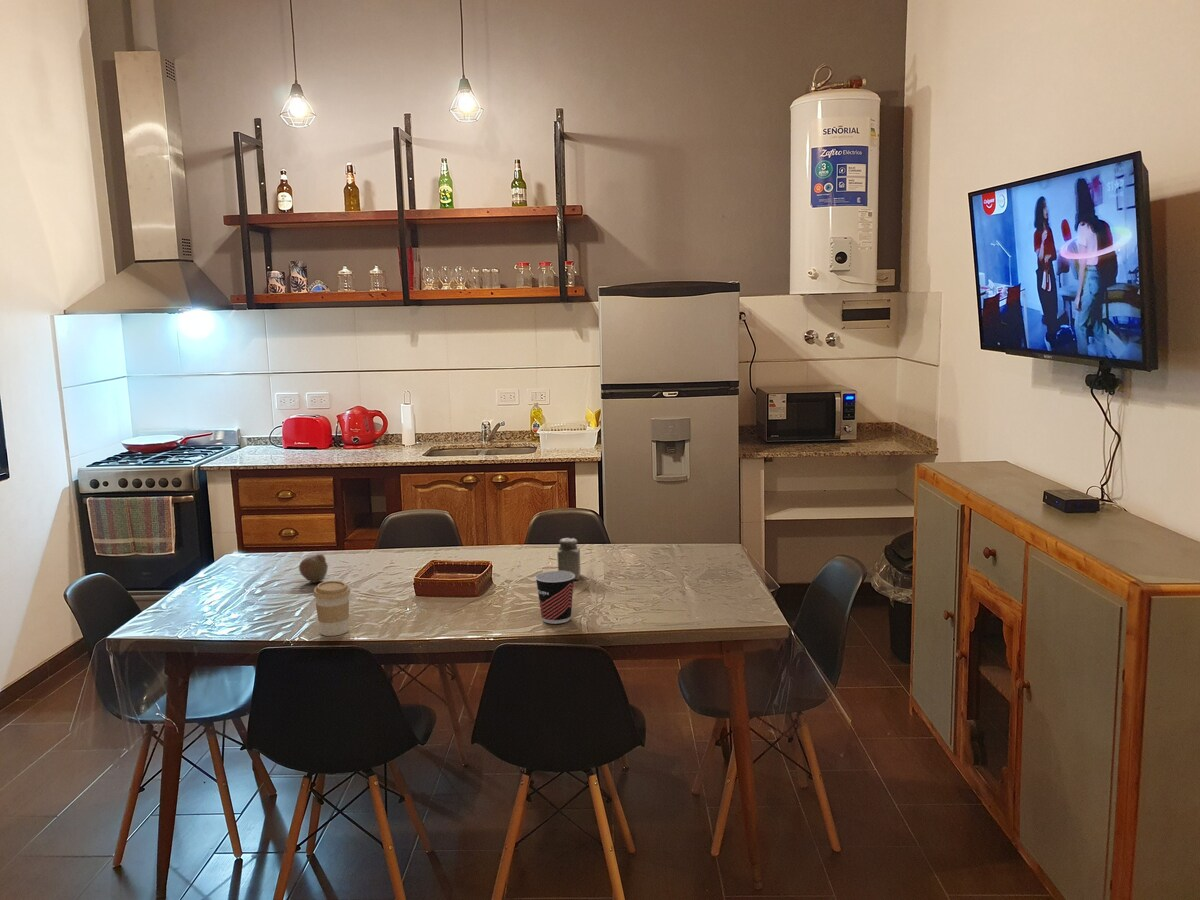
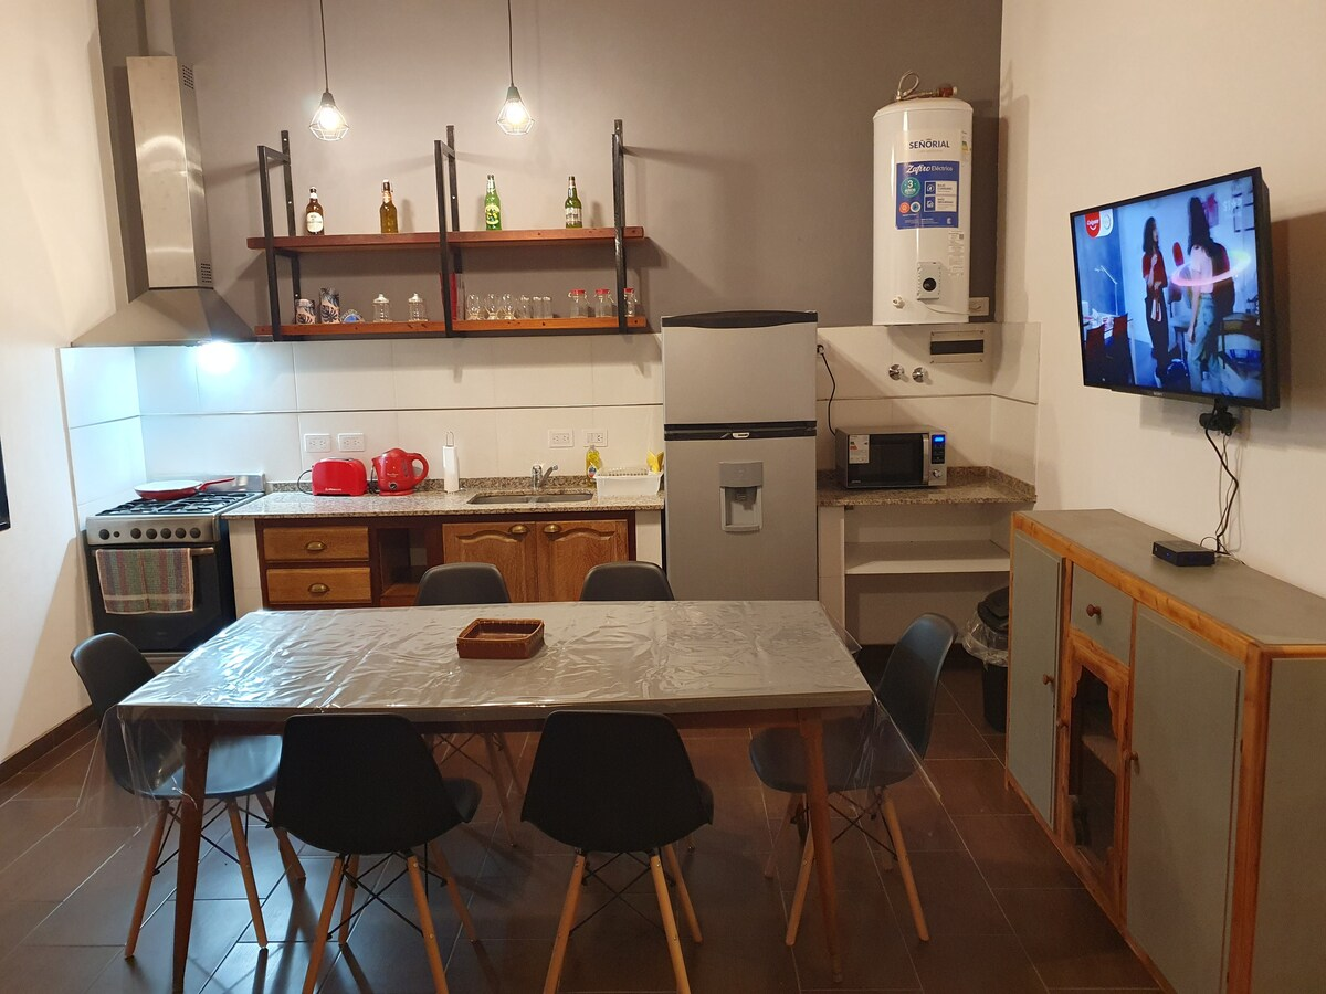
- salt shaker [556,537,581,581]
- coffee cup [312,580,351,637]
- fruit [298,553,329,584]
- cup [534,570,575,625]
